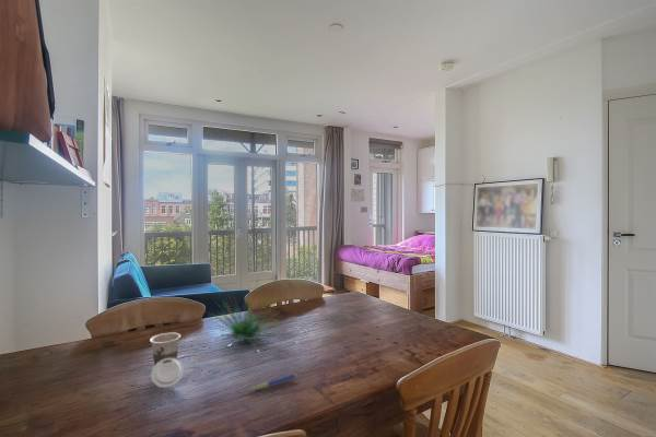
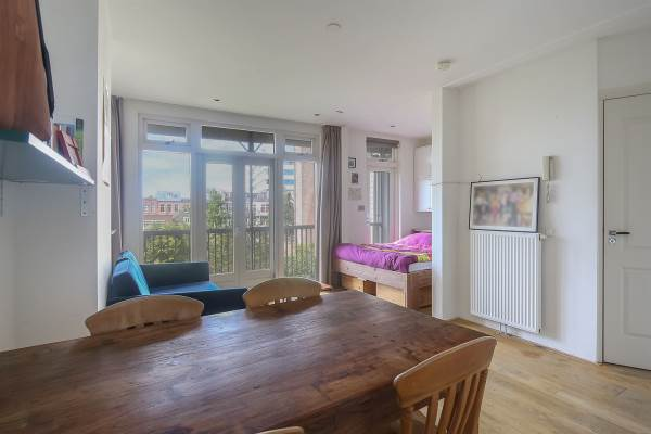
- pen [247,373,298,392]
- plant [203,262,296,351]
- cup [149,332,185,389]
